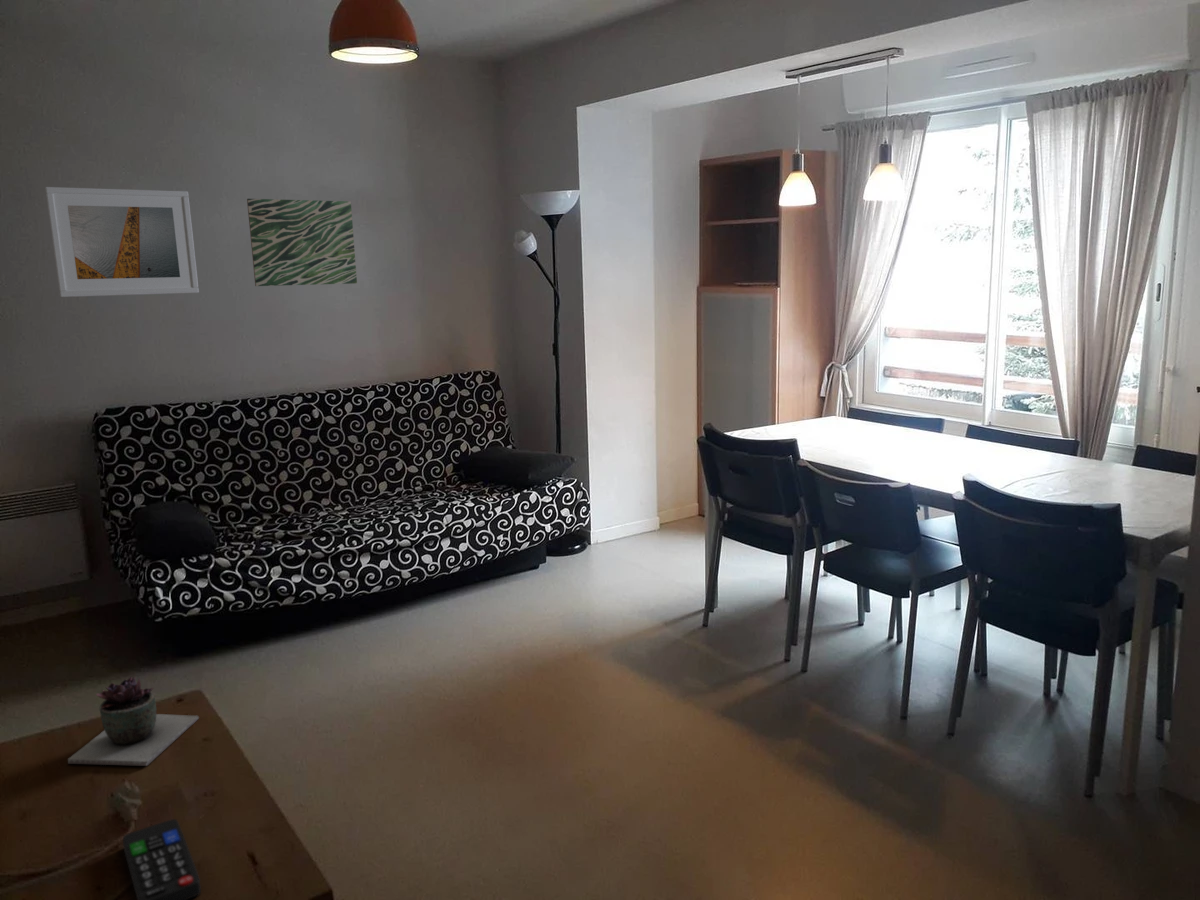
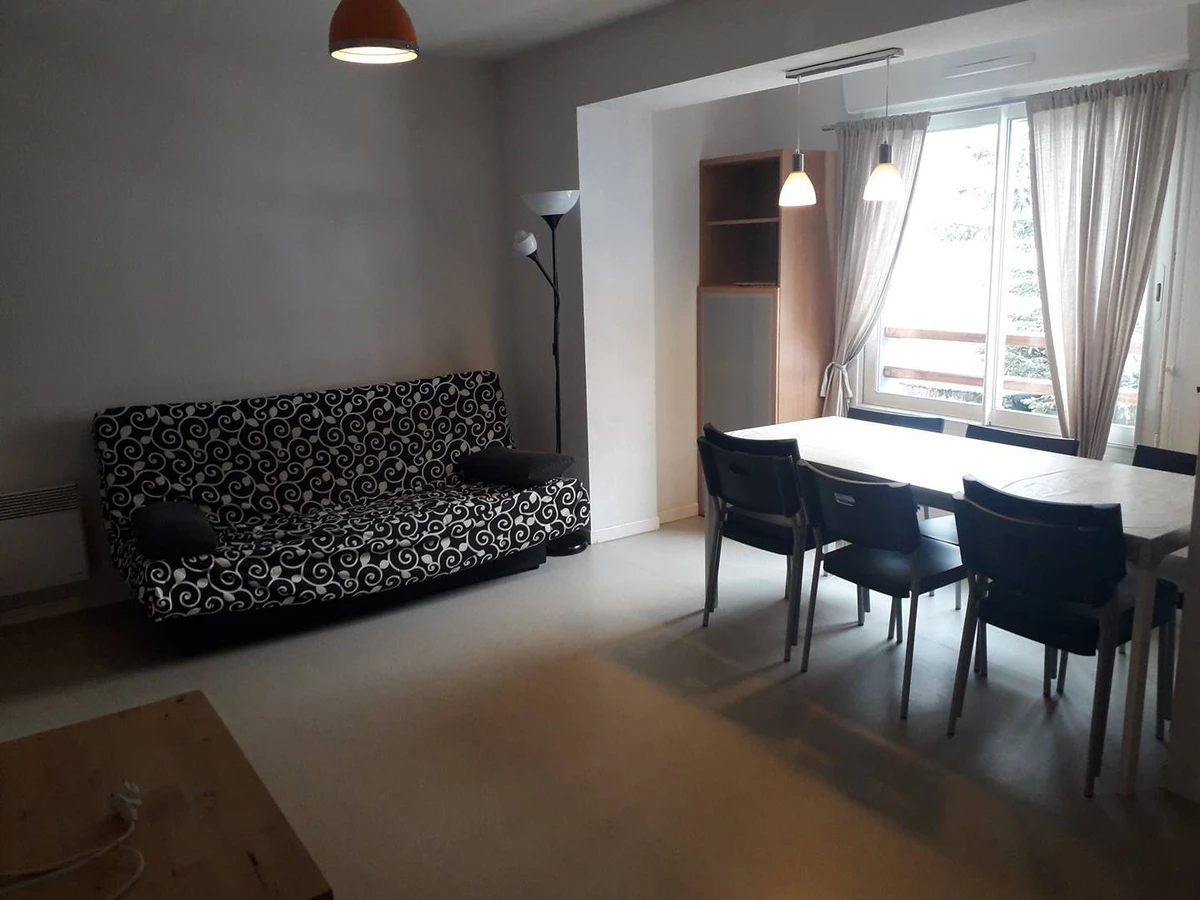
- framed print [44,186,200,298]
- wall art [246,198,358,287]
- succulent plant [67,676,200,767]
- remote control [122,818,202,900]
